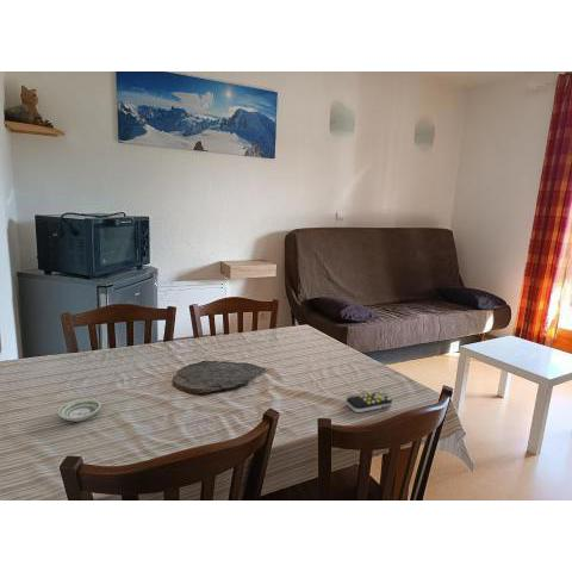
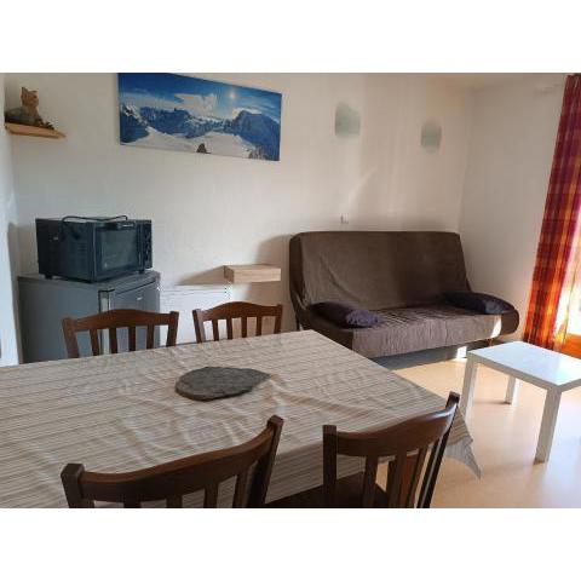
- remote control [344,391,393,414]
- saucer [57,398,102,423]
